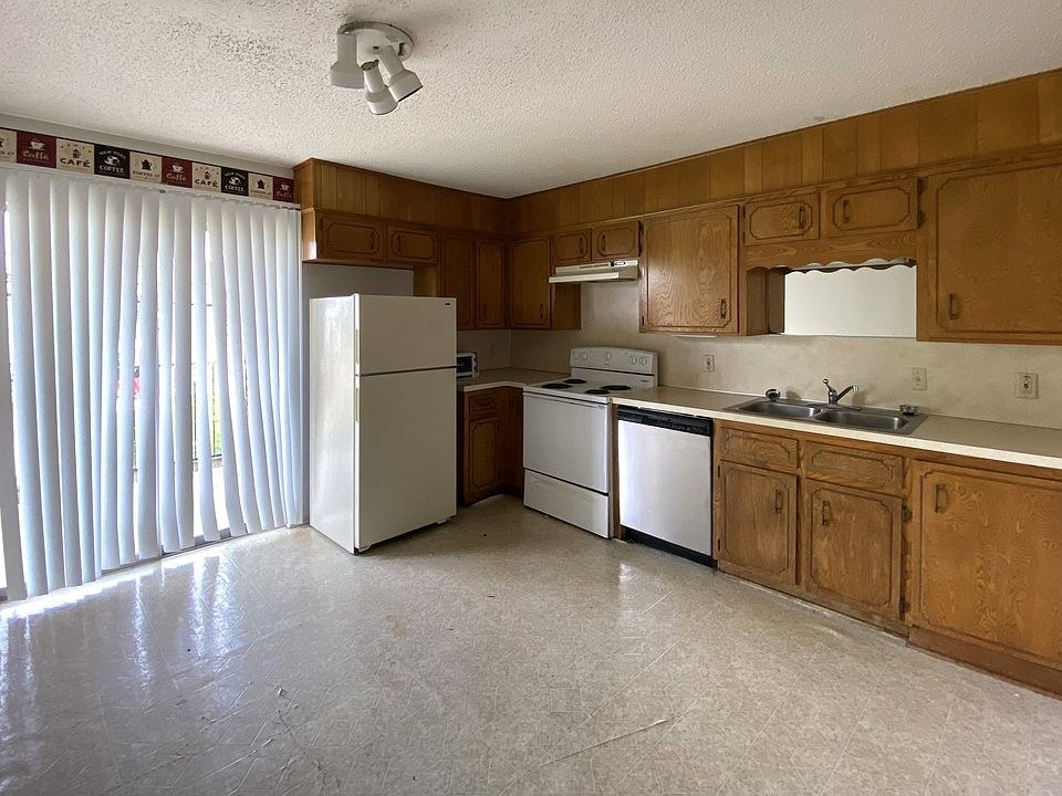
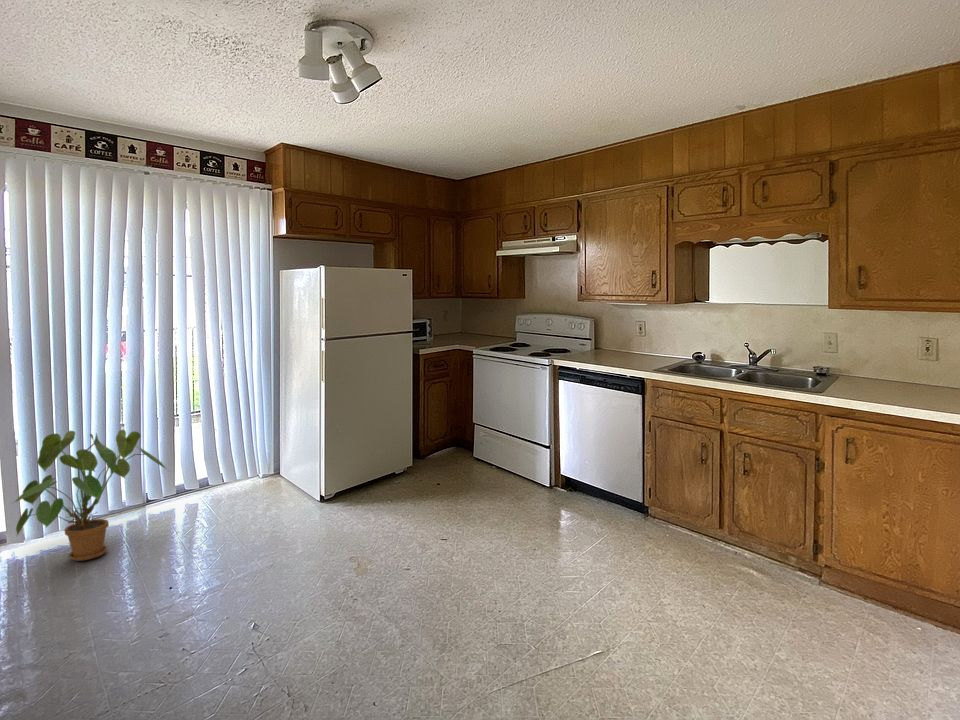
+ house plant [10,429,171,562]
